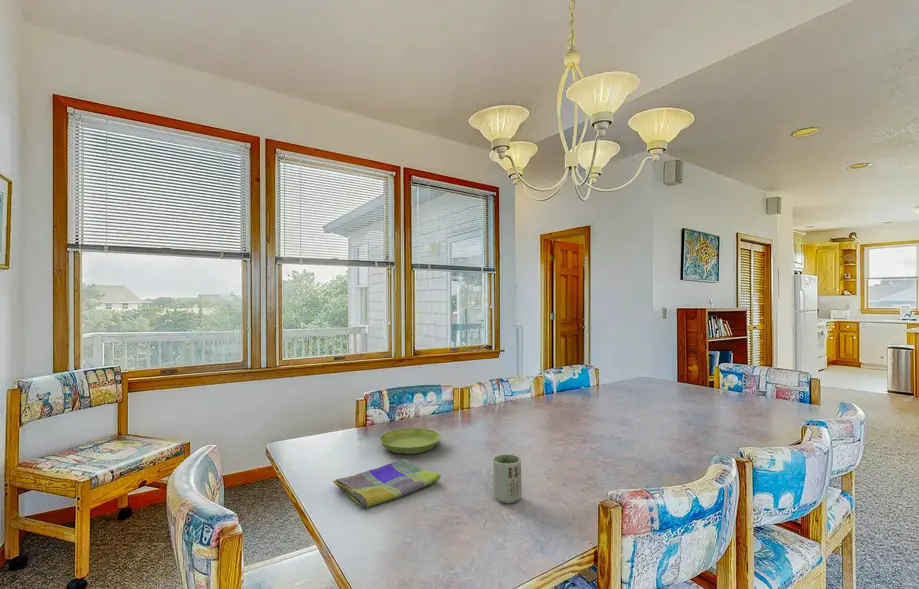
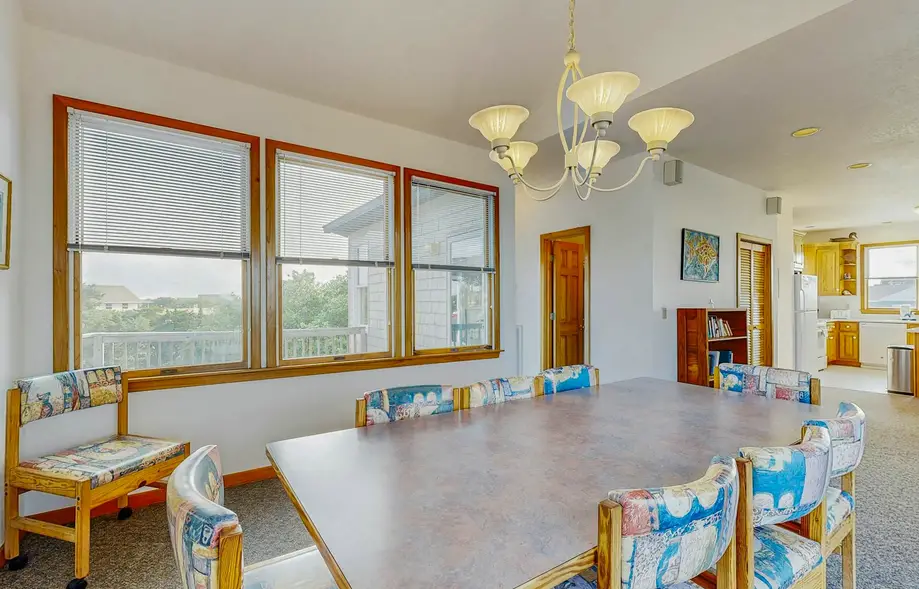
- cup [492,453,522,504]
- saucer [379,427,442,455]
- dish towel [332,458,441,509]
